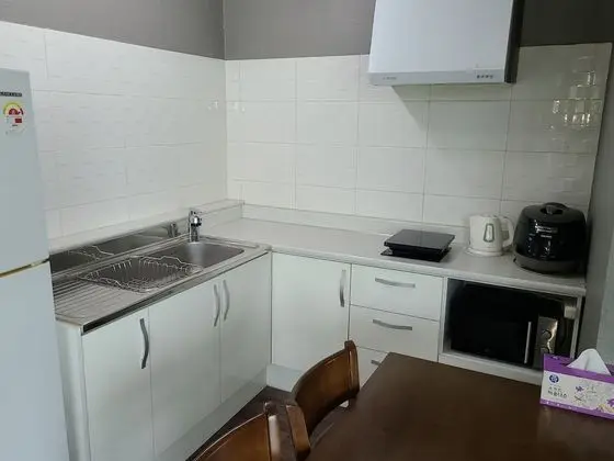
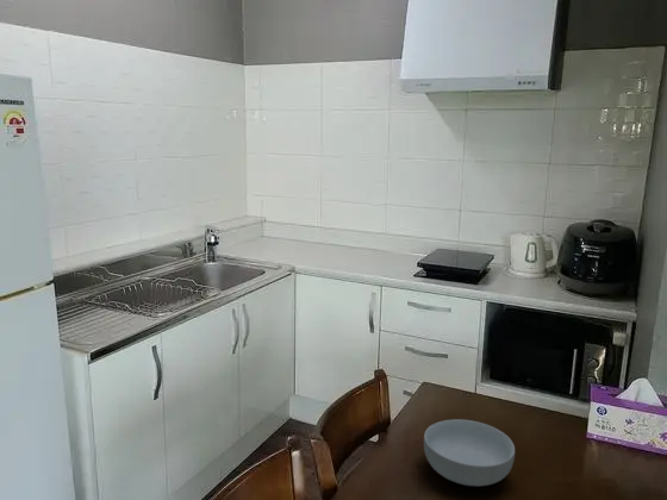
+ cereal bowl [423,418,516,487]
